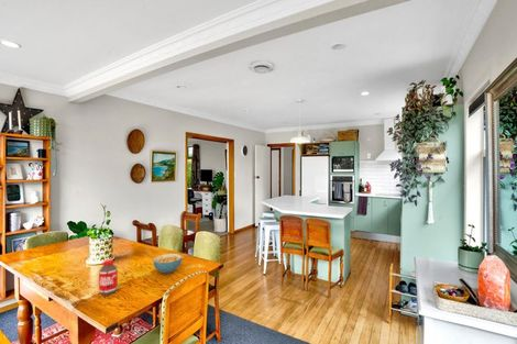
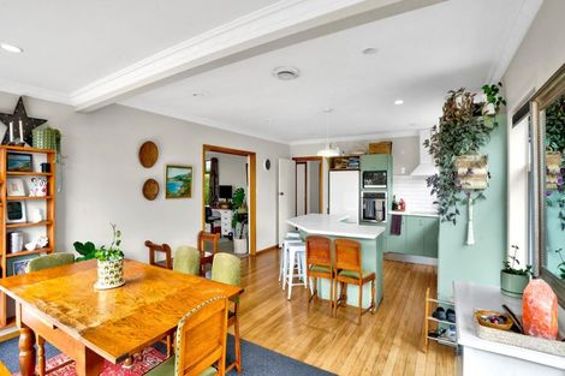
- cereal bowl [152,253,183,275]
- bottle [98,258,119,296]
